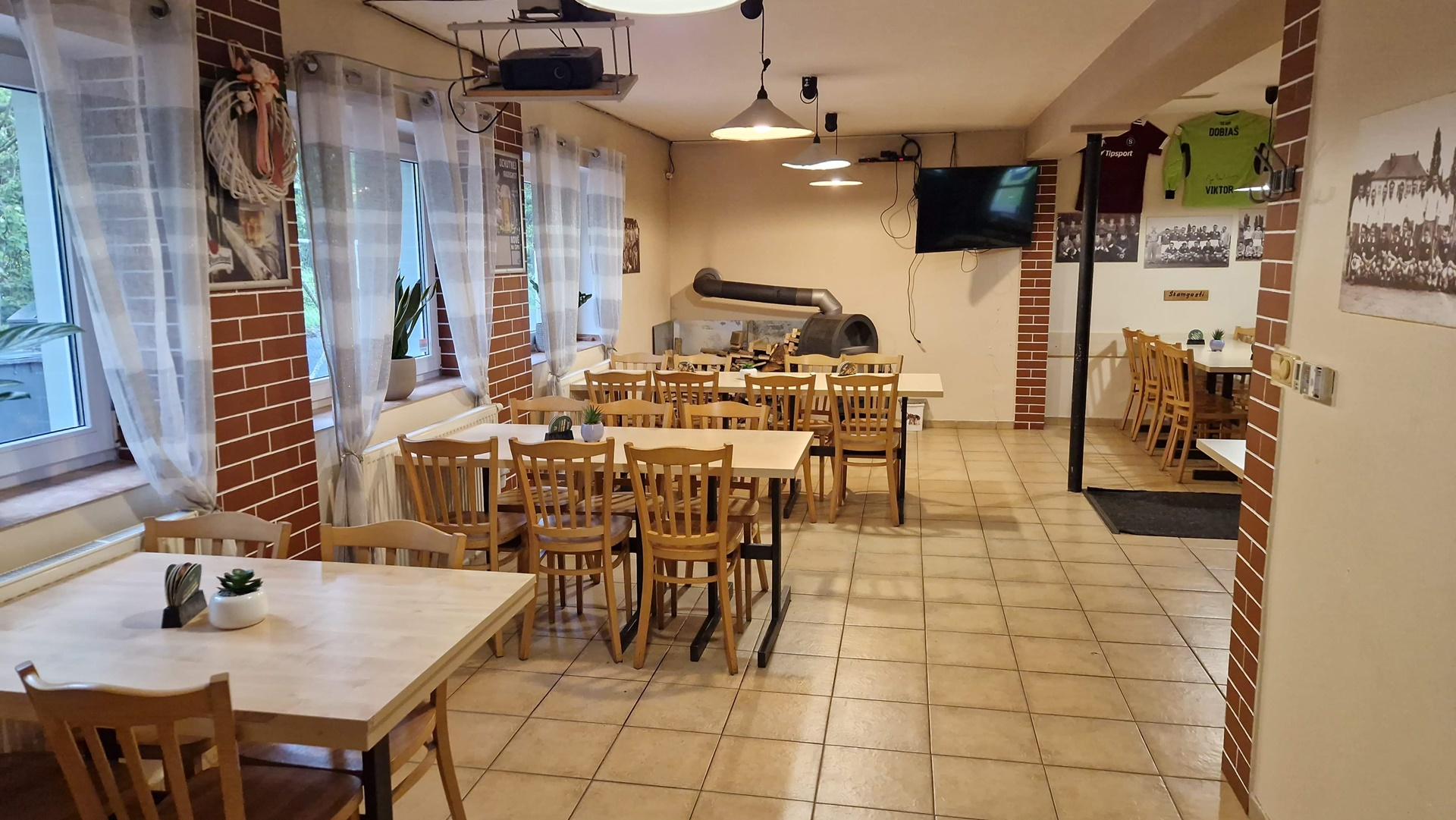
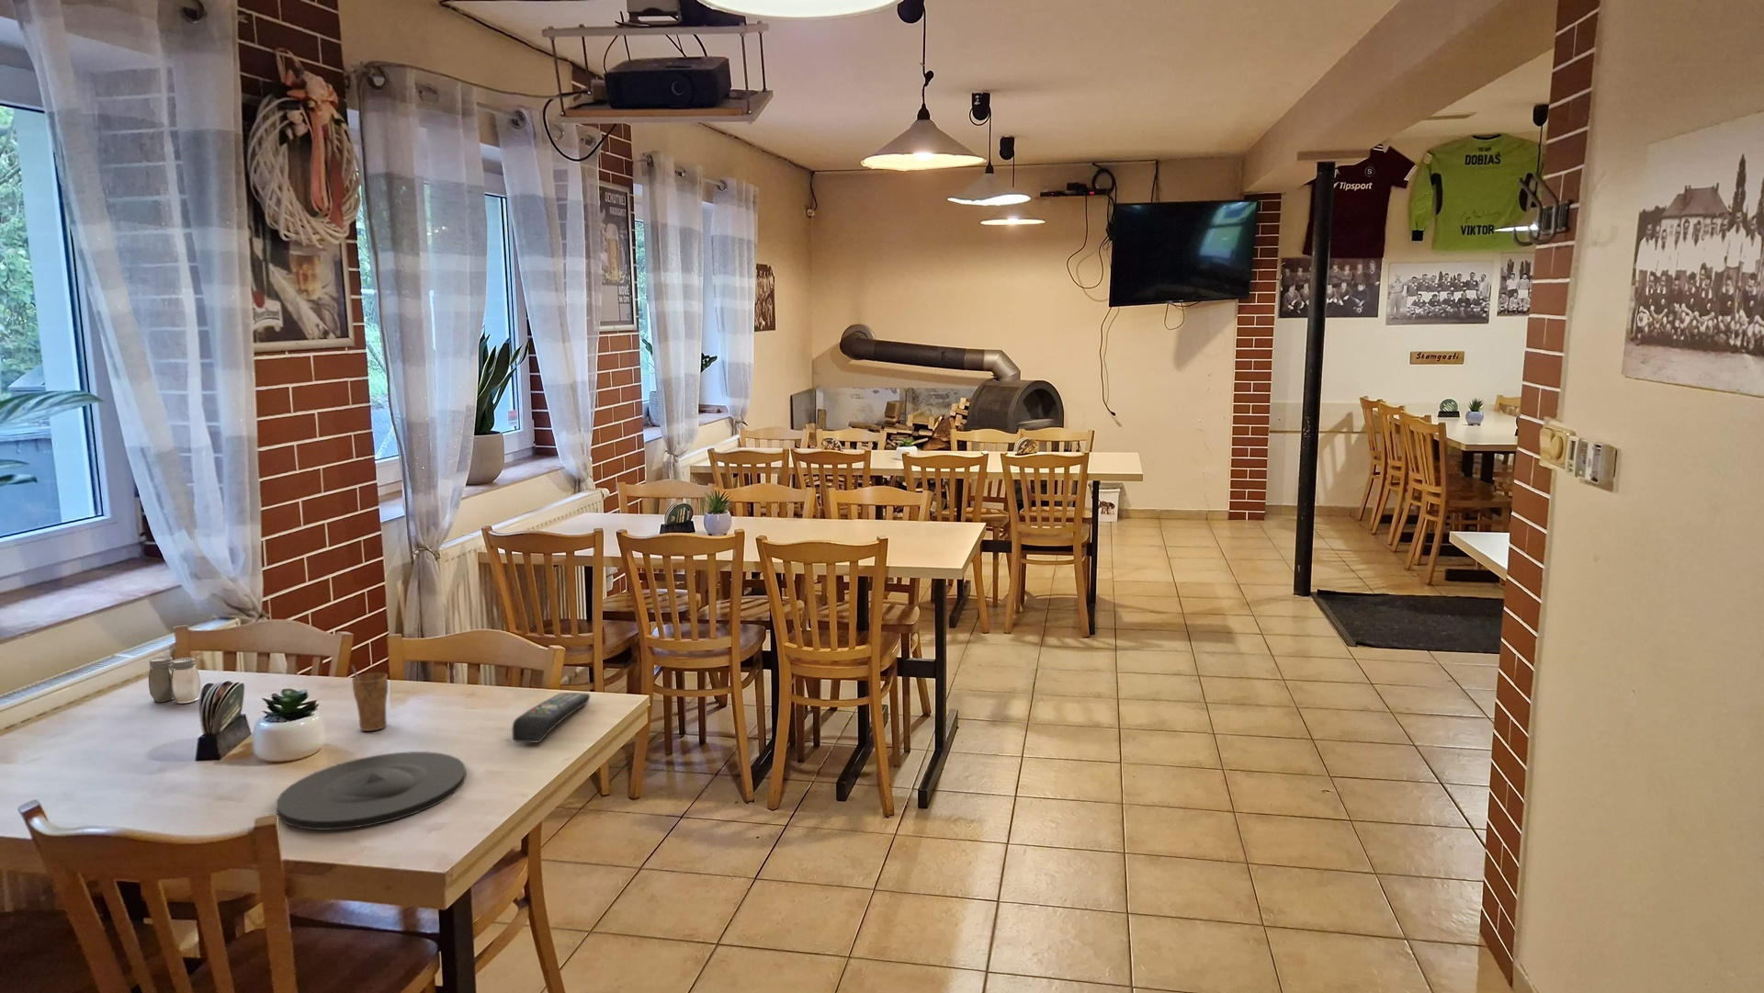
+ cup [350,664,389,733]
+ remote control [511,691,591,744]
+ salt and pepper shaker [148,655,201,704]
+ plate [275,751,466,831]
